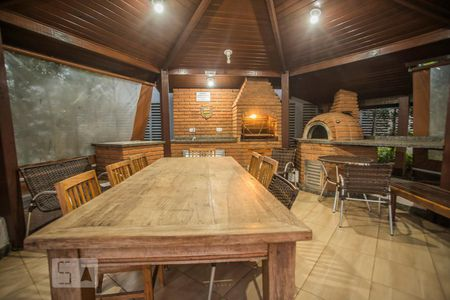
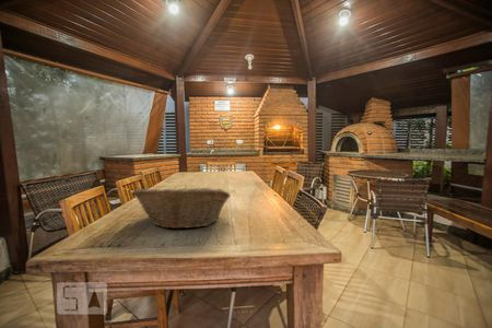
+ fruit basket [131,184,232,230]
